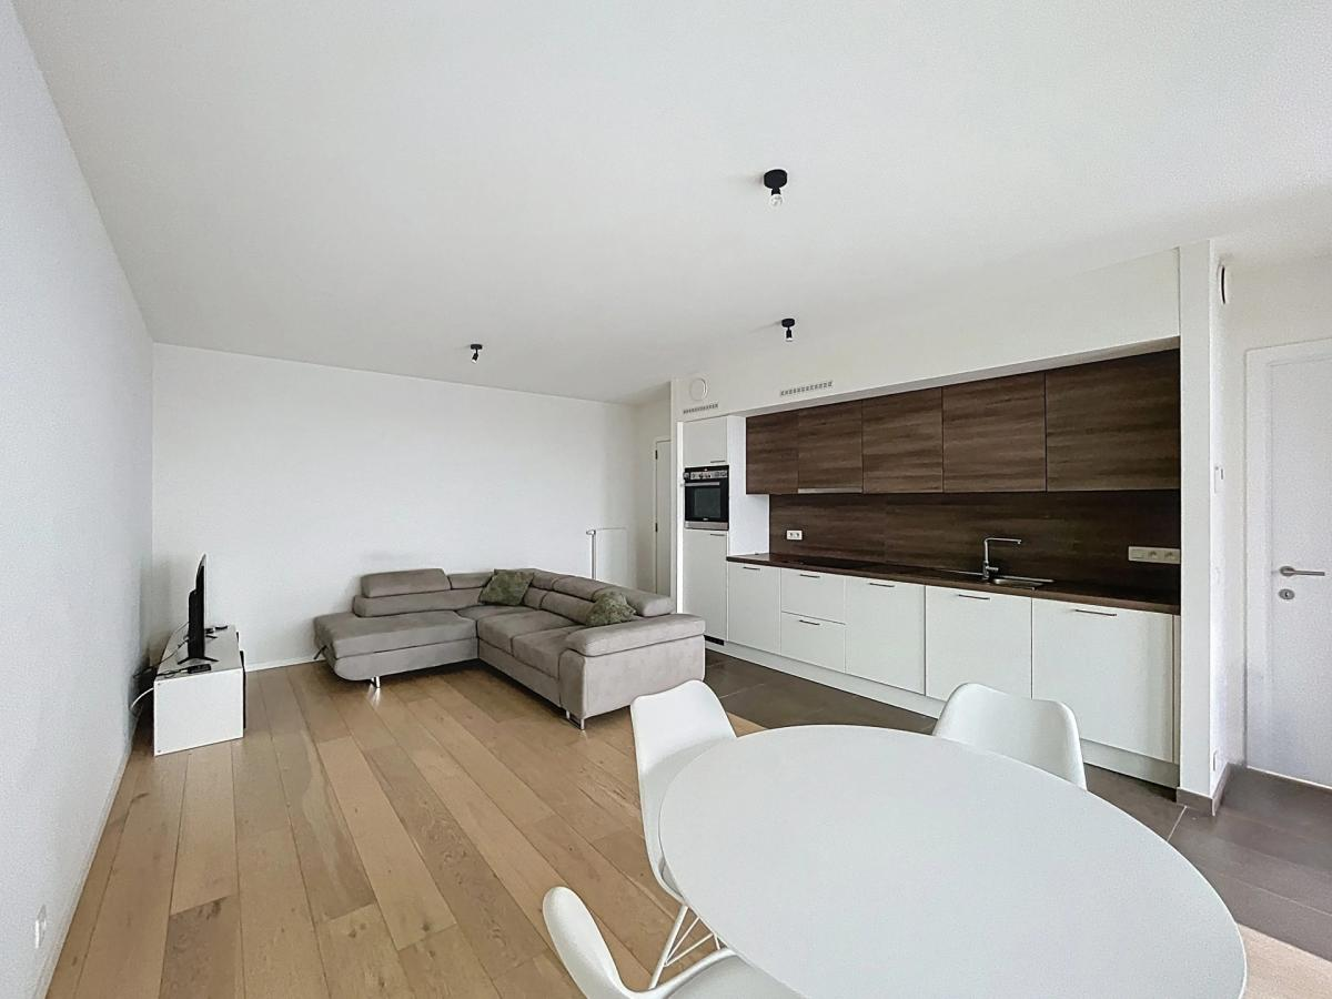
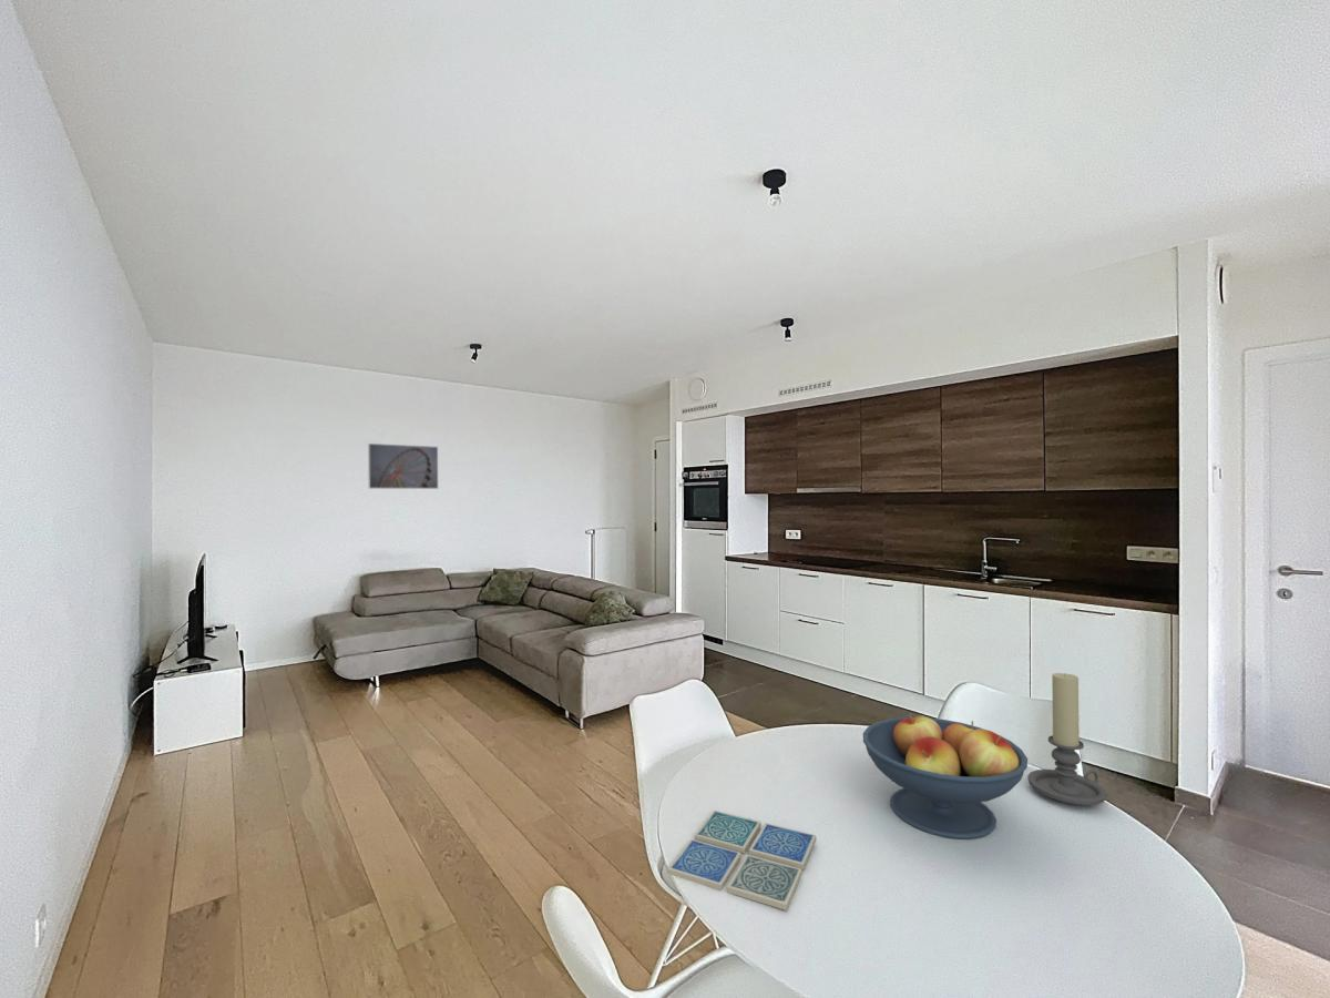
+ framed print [367,442,439,490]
+ drink coaster [666,809,817,912]
+ fruit bowl [862,713,1029,839]
+ candle holder [1026,672,1108,806]
